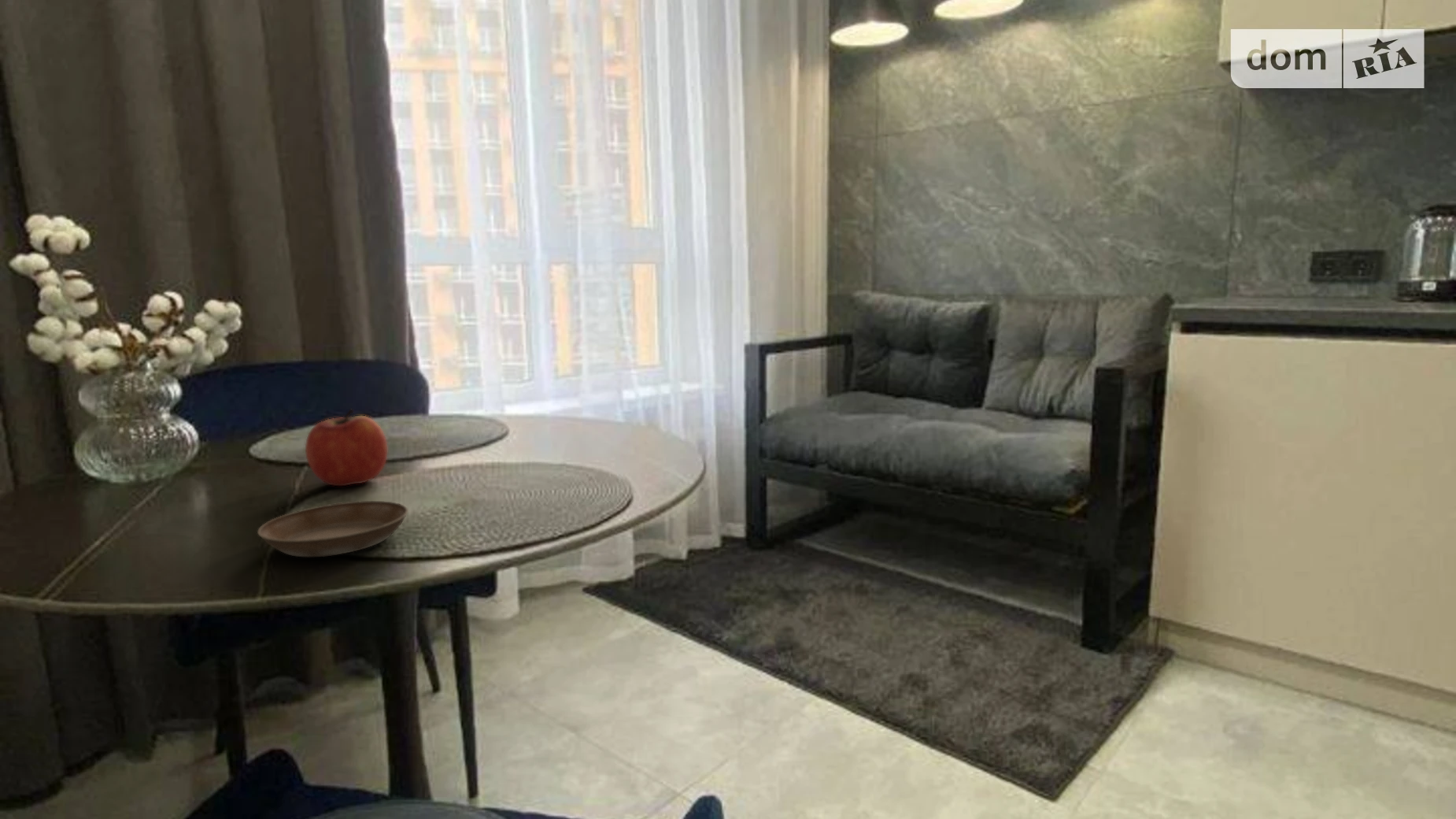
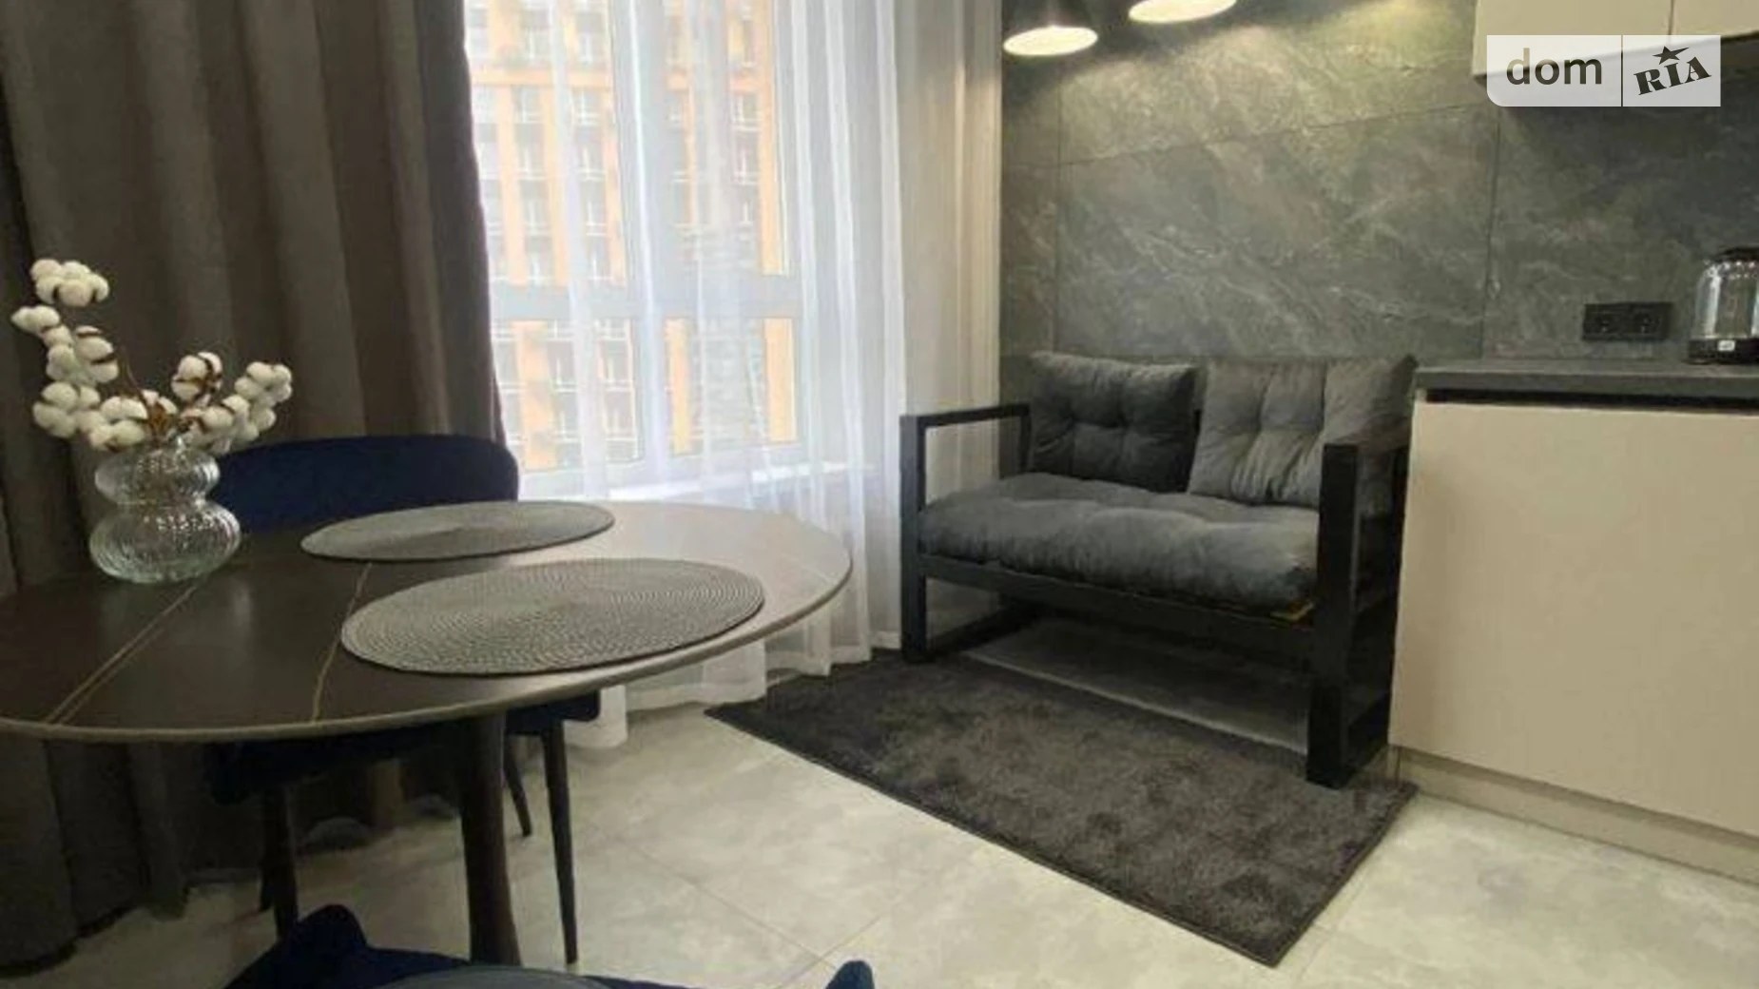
- saucer [257,500,408,558]
- apple [305,409,388,487]
